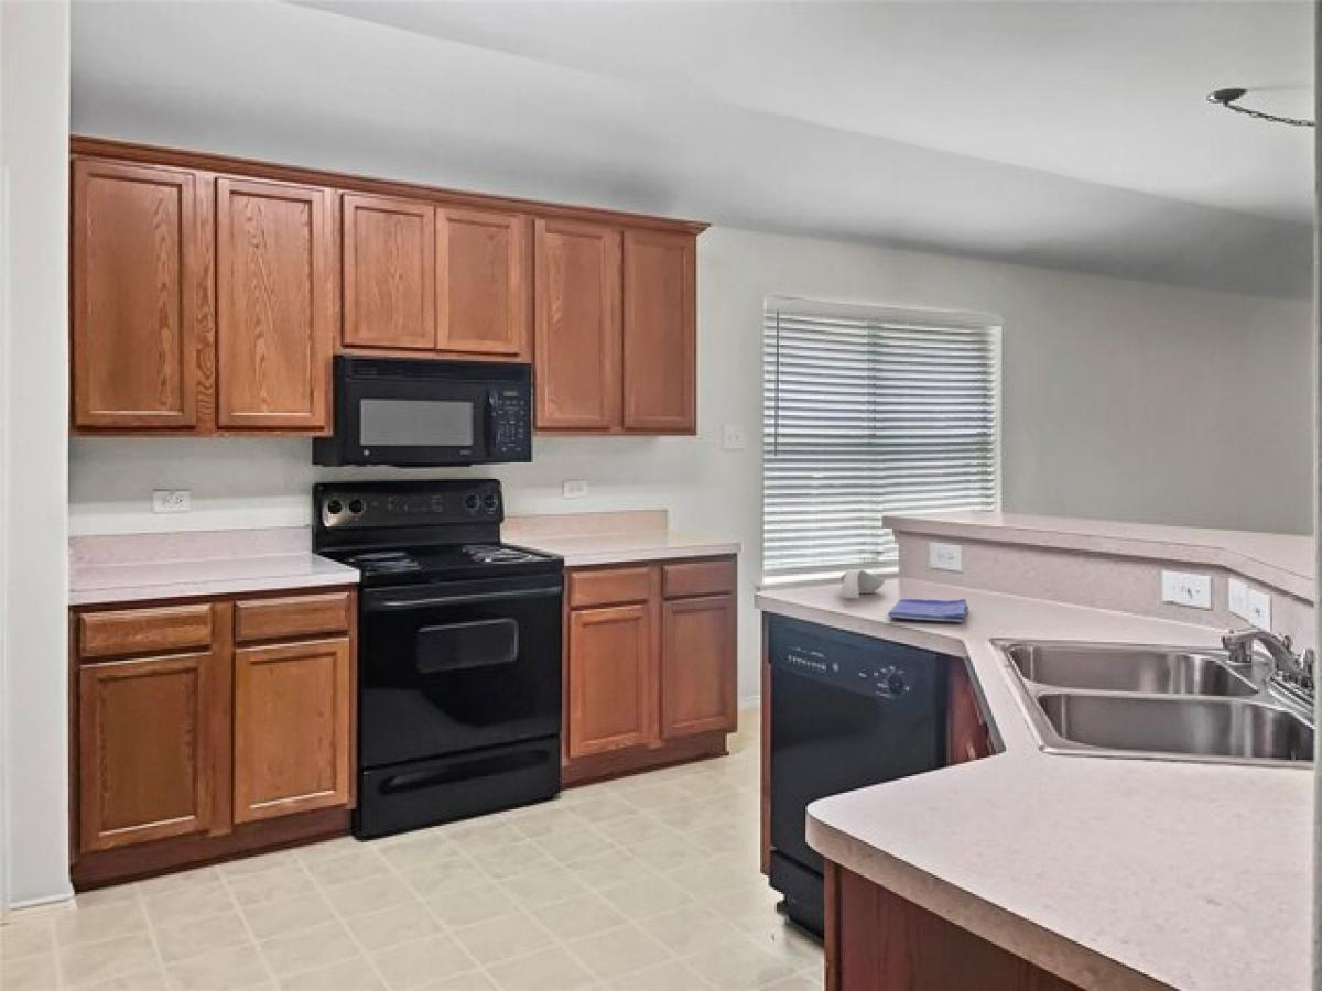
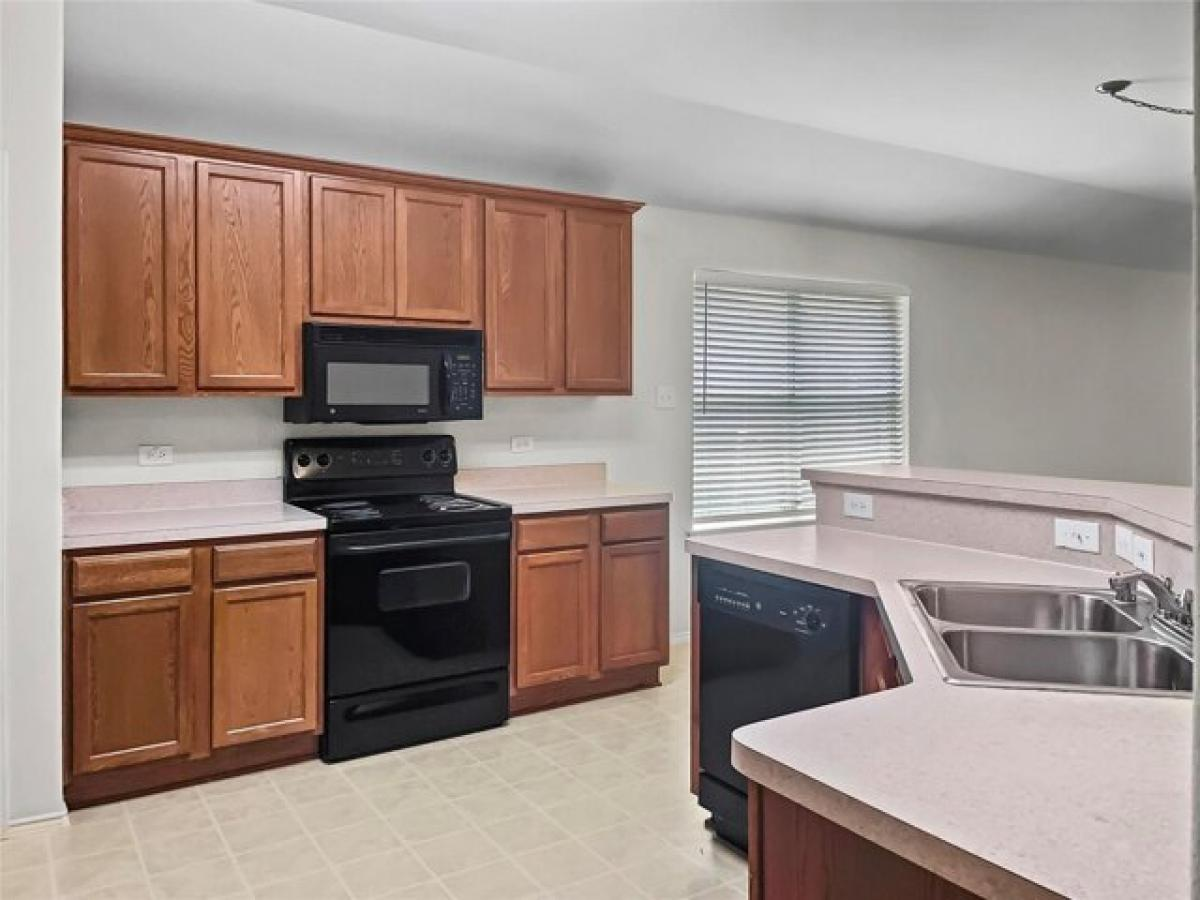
- dish towel [887,598,969,623]
- spoon rest [839,568,886,599]
